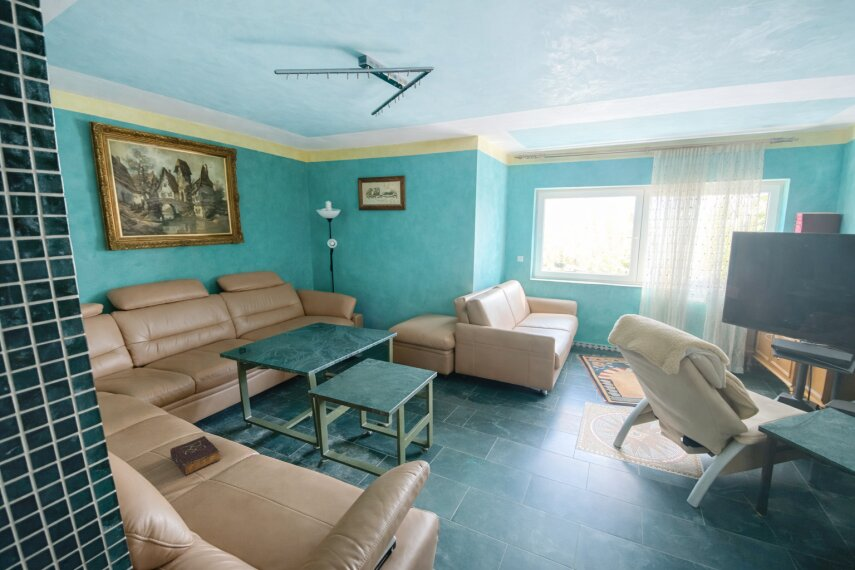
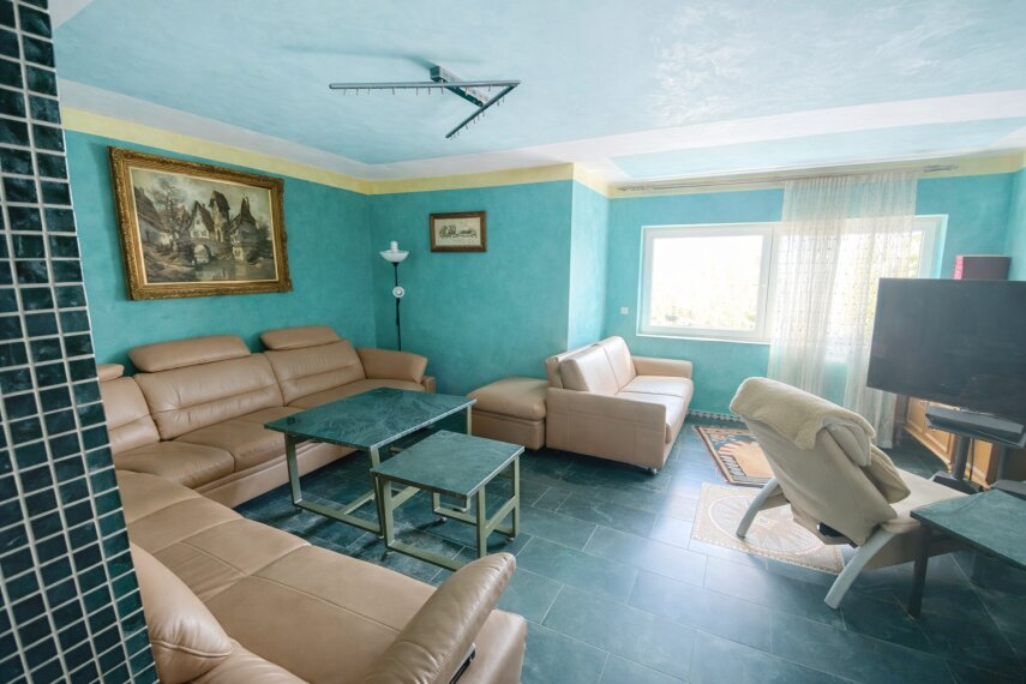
- book [169,435,221,477]
